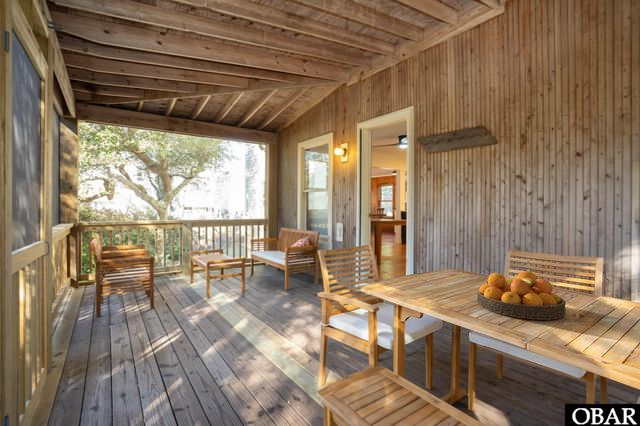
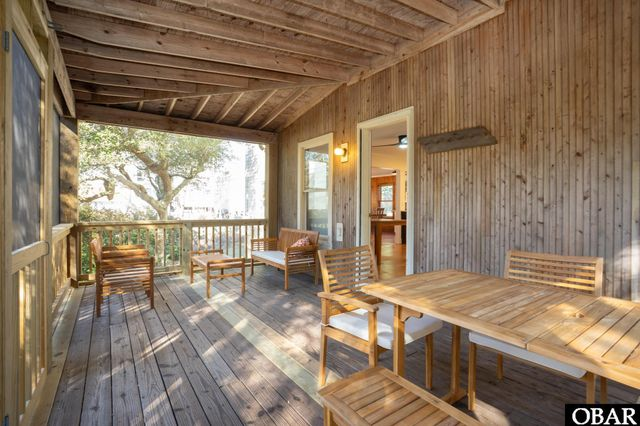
- fruit bowl [476,270,567,321]
